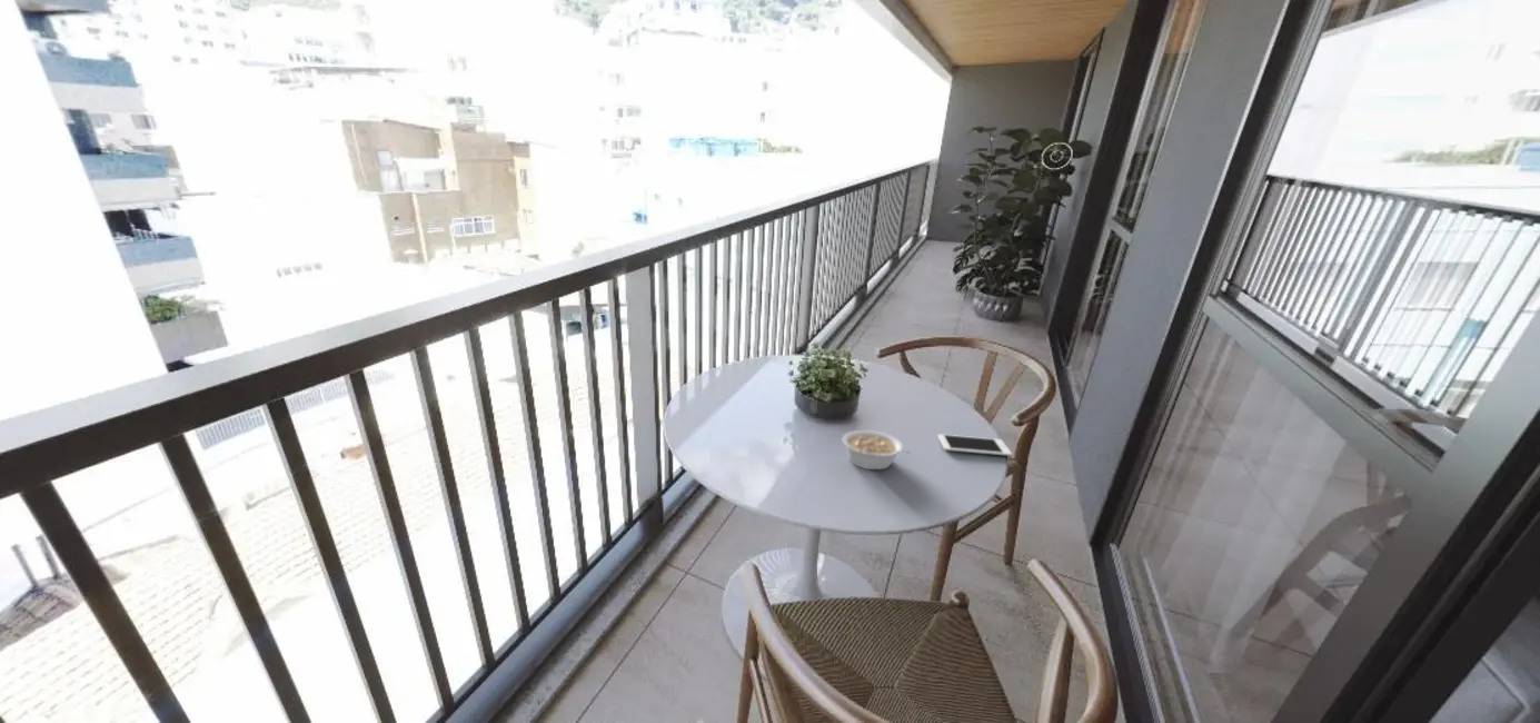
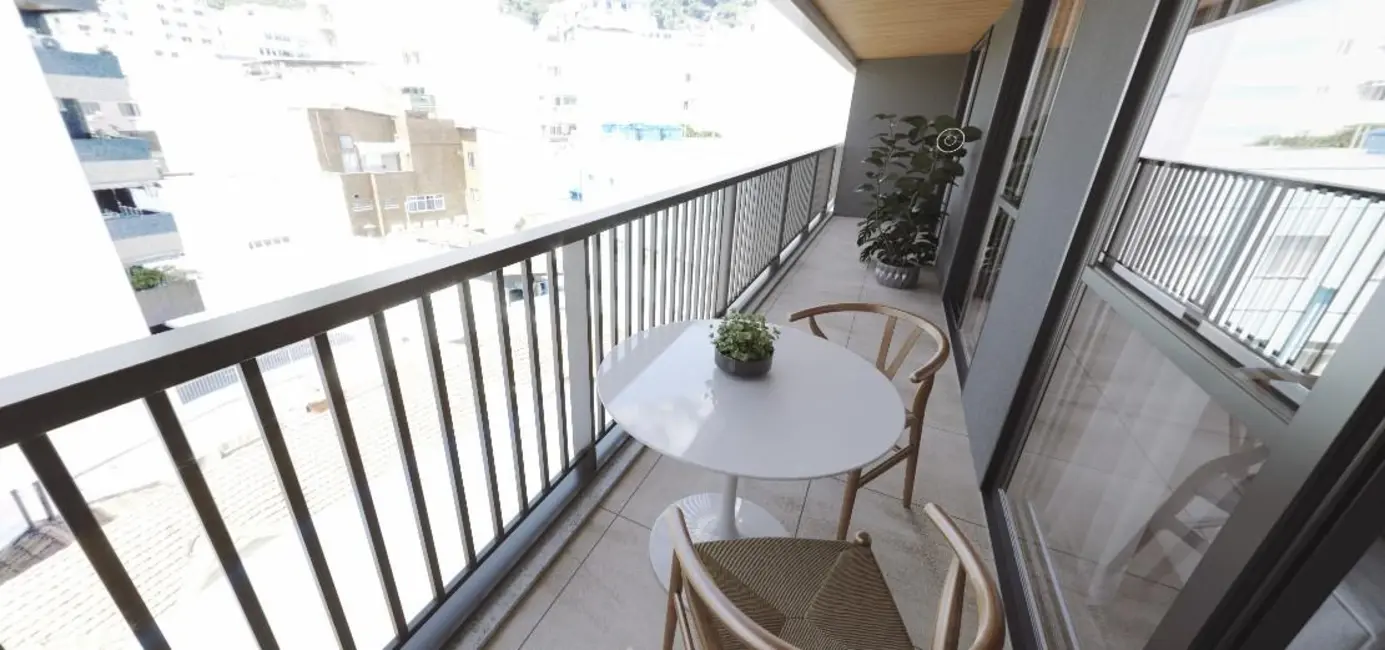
- legume [842,429,913,471]
- cell phone [936,433,1013,457]
